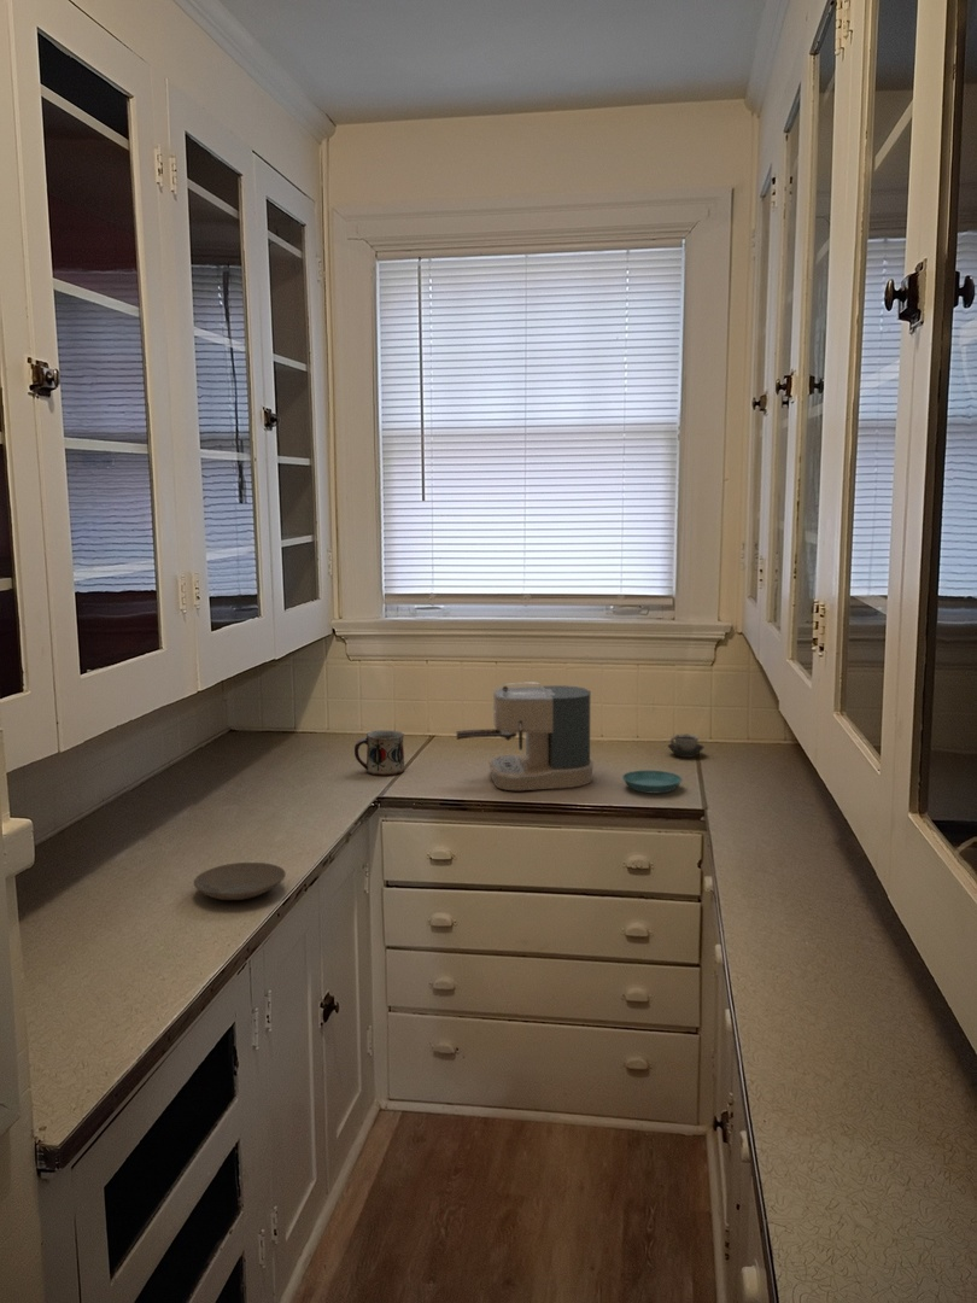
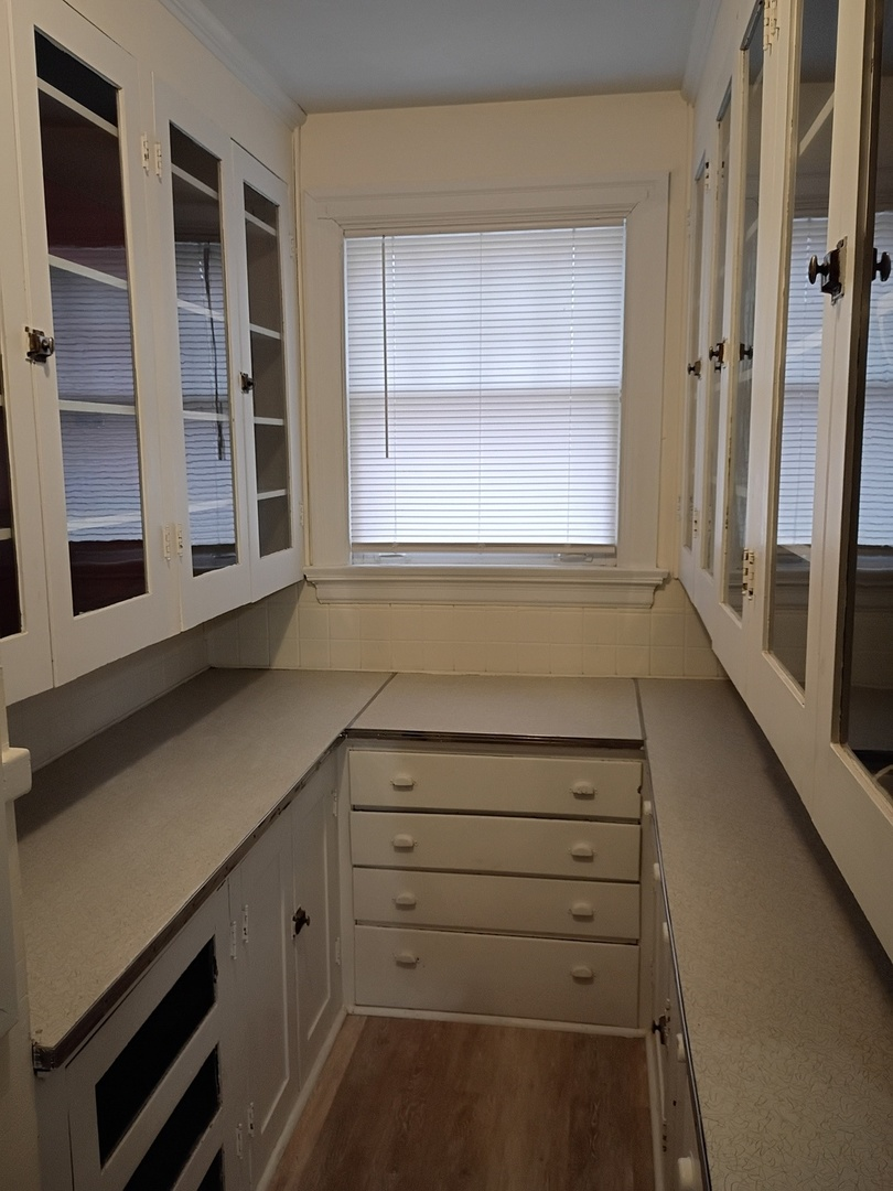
- plate [193,861,287,901]
- saucer [621,770,683,795]
- mug [353,729,405,776]
- coffee maker [456,682,595,791]
- cup [667,734,706,759]
